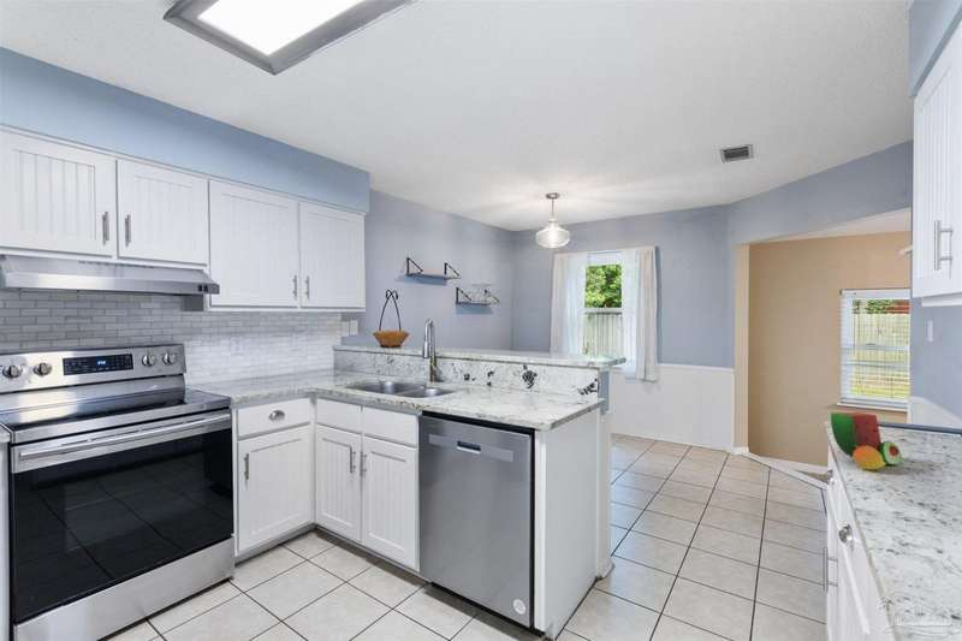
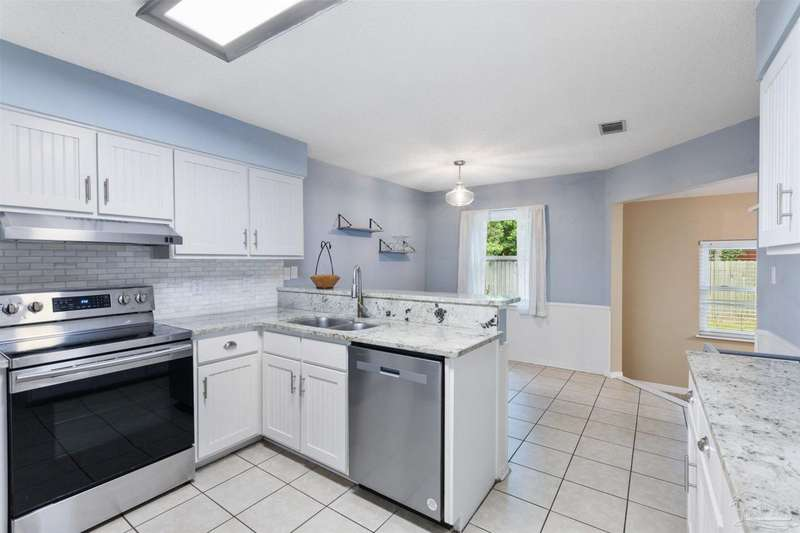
- watermelon [830,411,903,470]
